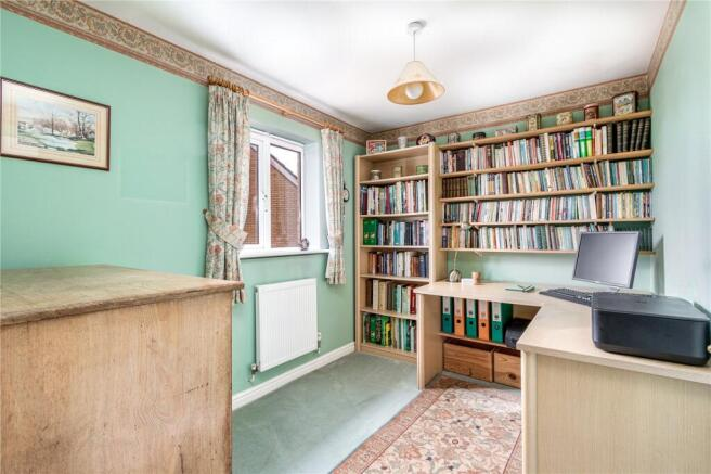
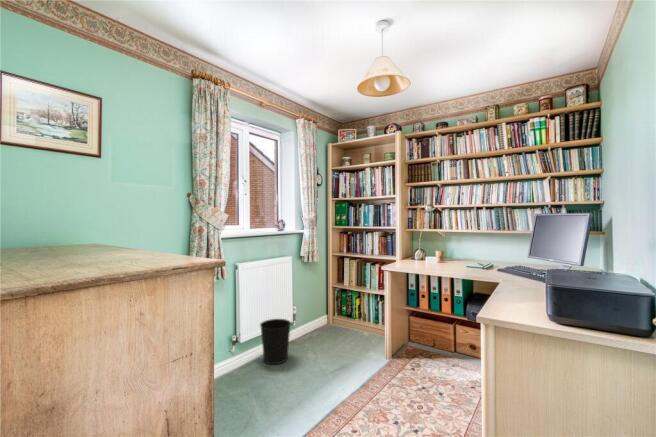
+ wastebasket [259,318,292,365]
